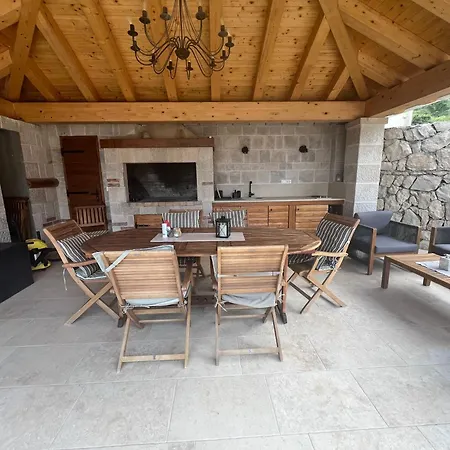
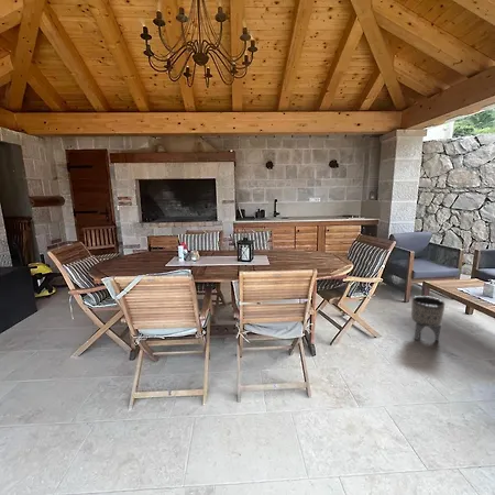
+ planter [410,295,447,342]
